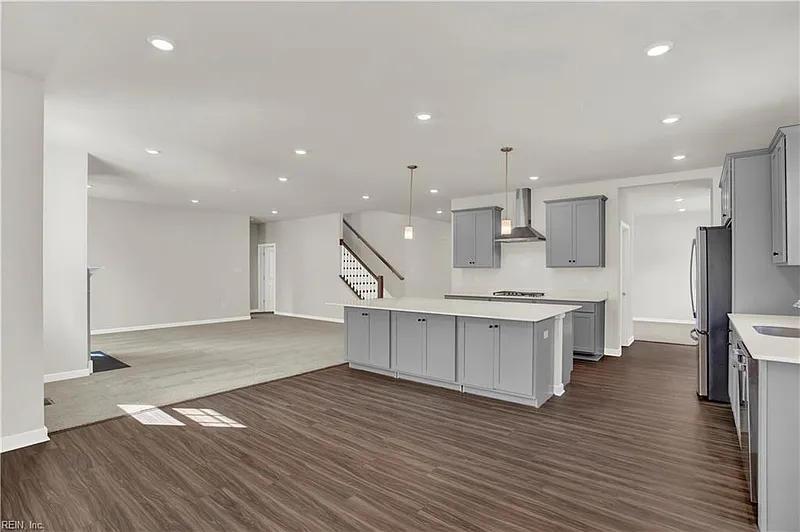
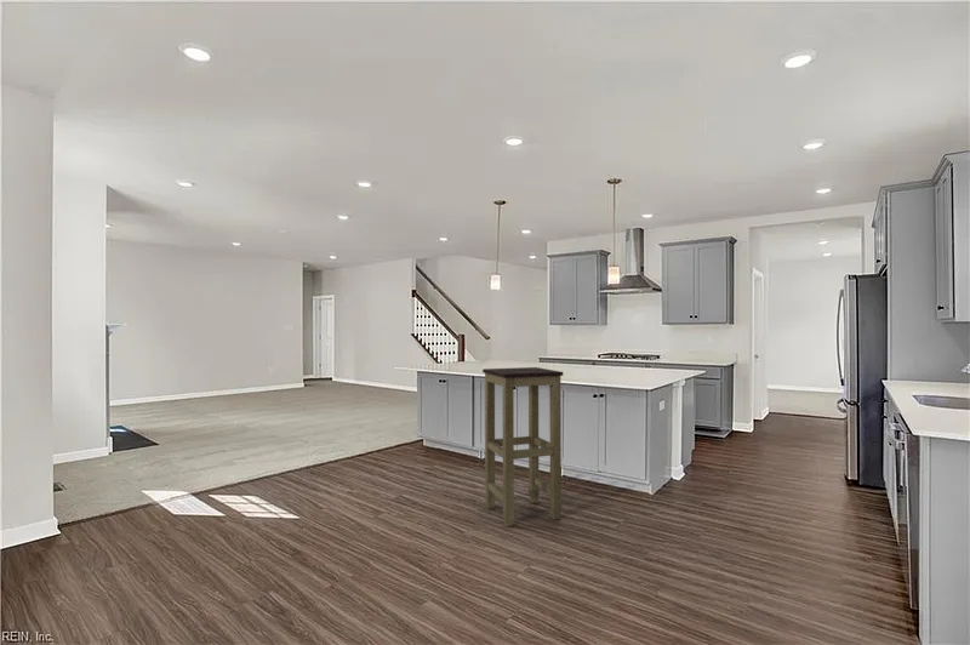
+ bar stool [481,366,564,527]
